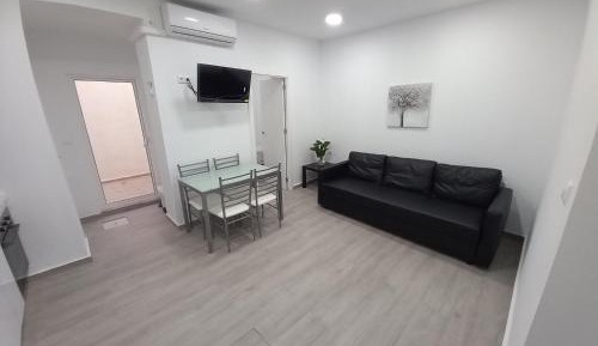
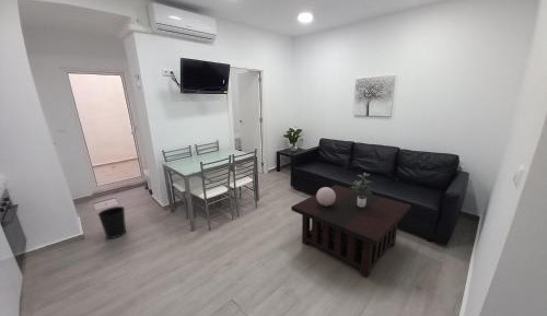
+ potted plant [348,172,373,207]
+ coffee table [290,184,412,279]
+ wastebasket [96,206,127,239]
+ decorative sphere [316,186,336,206]
